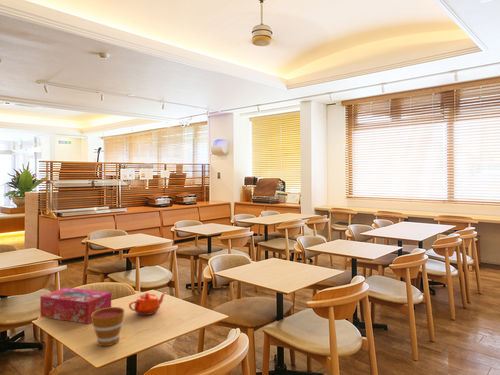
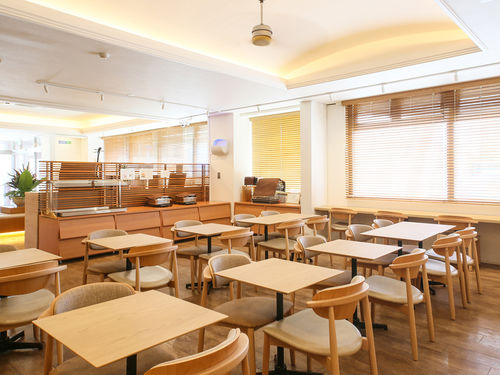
- teapot [128,291,167,316]
- cup [91,306,126,347]
- tissue box [39,287,112,325]
